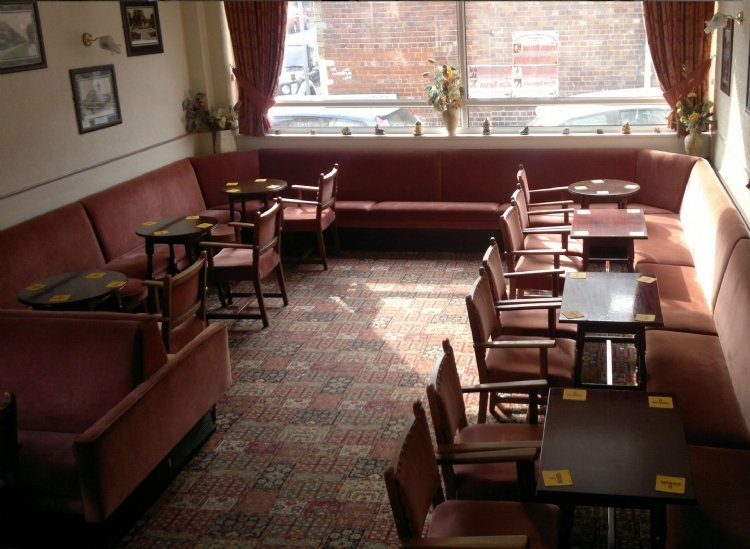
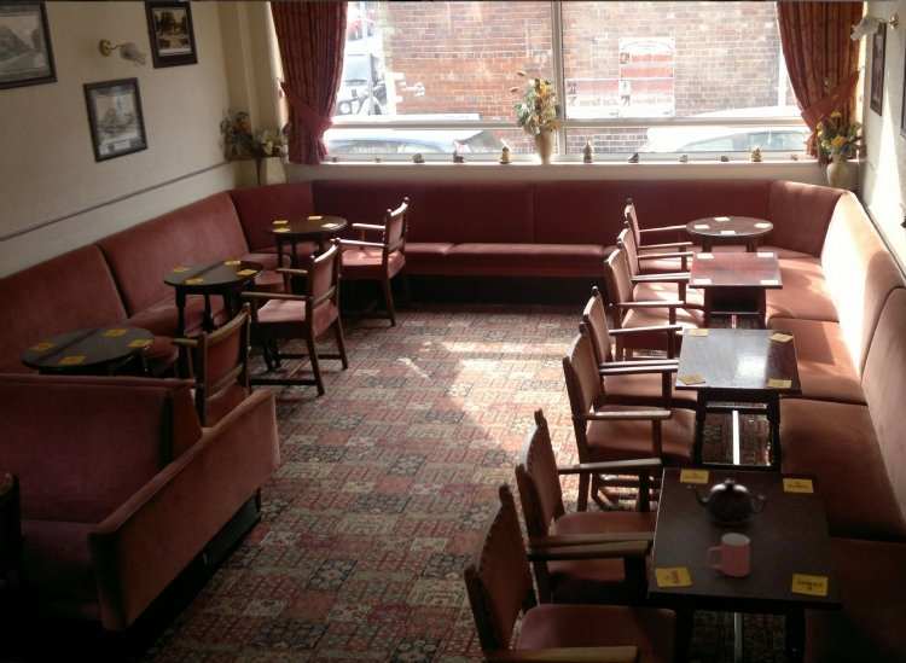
+ mug [705,531,751,578]
+ teapot [686,479,769,527]
